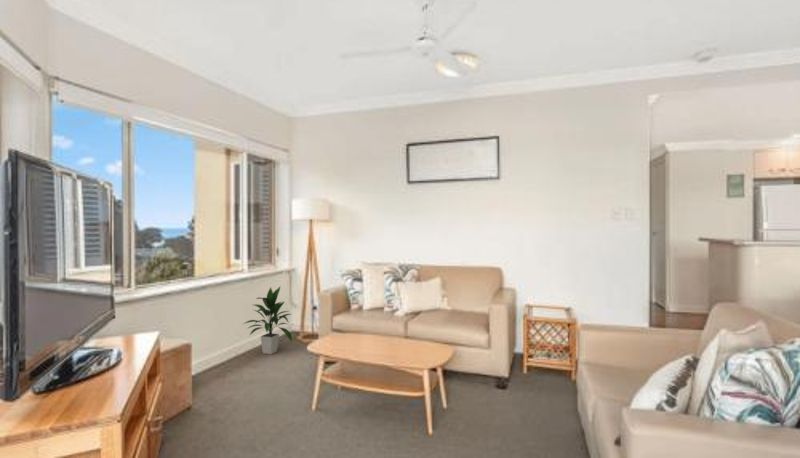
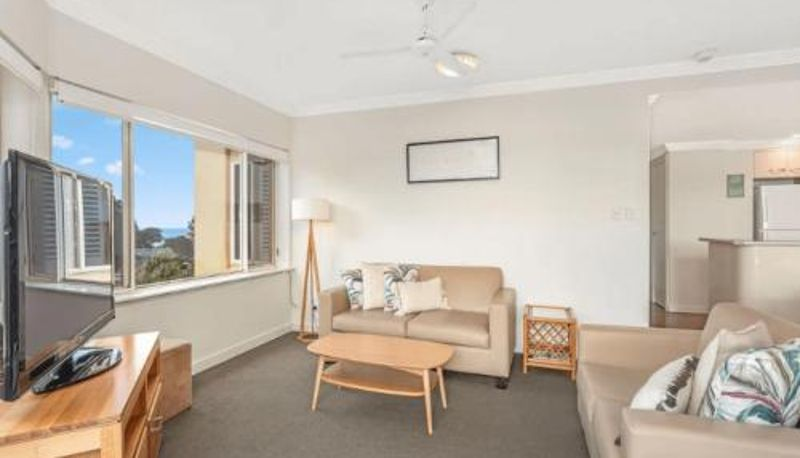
- indoor plant [243,285,293,355]
